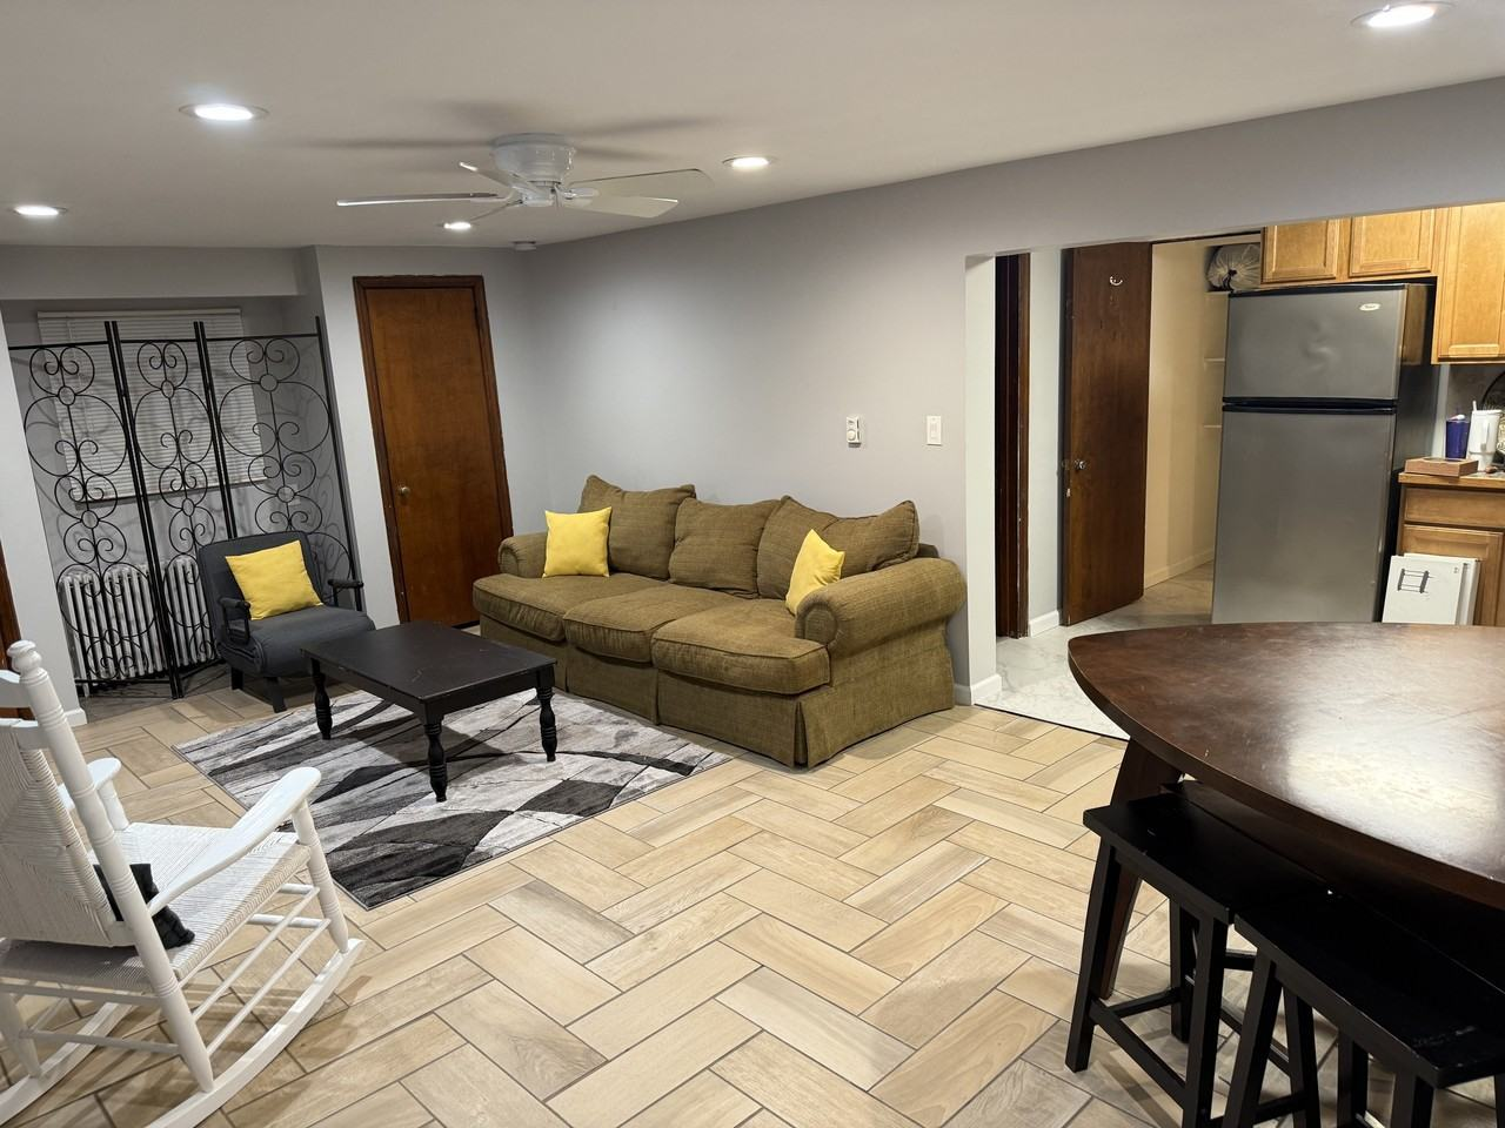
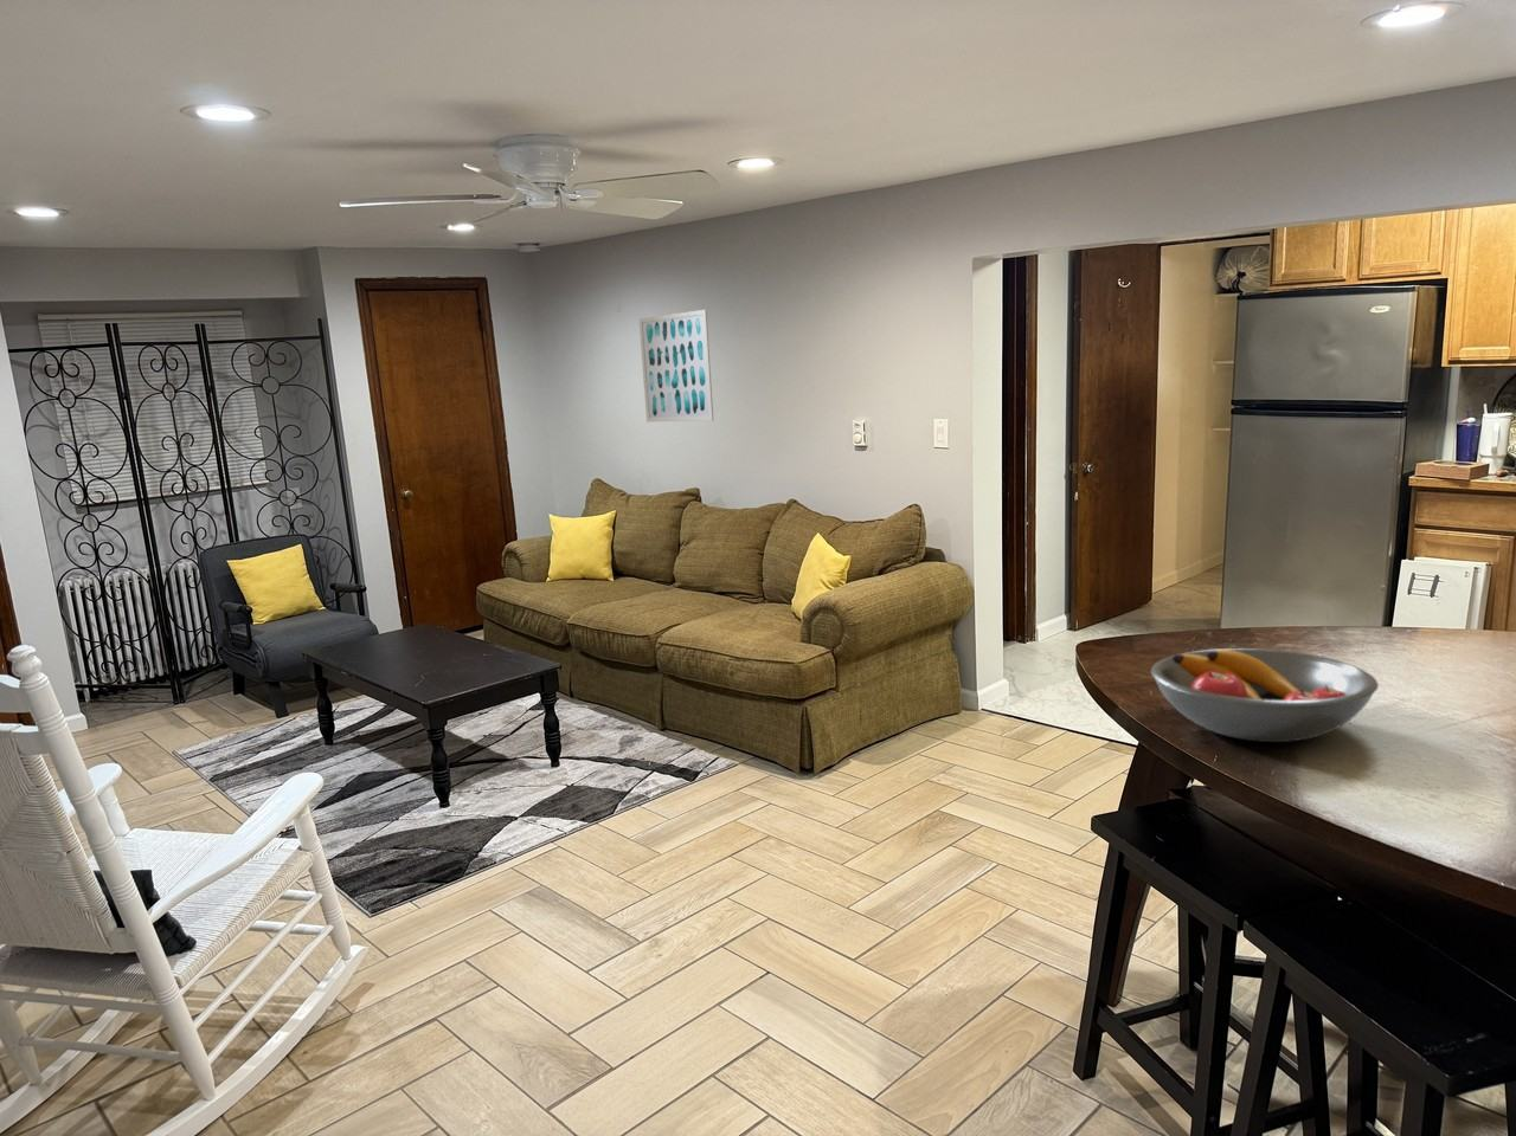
+ wall art [639,309,714,424]
+ fruit bowl [1150,647,1380,743]
